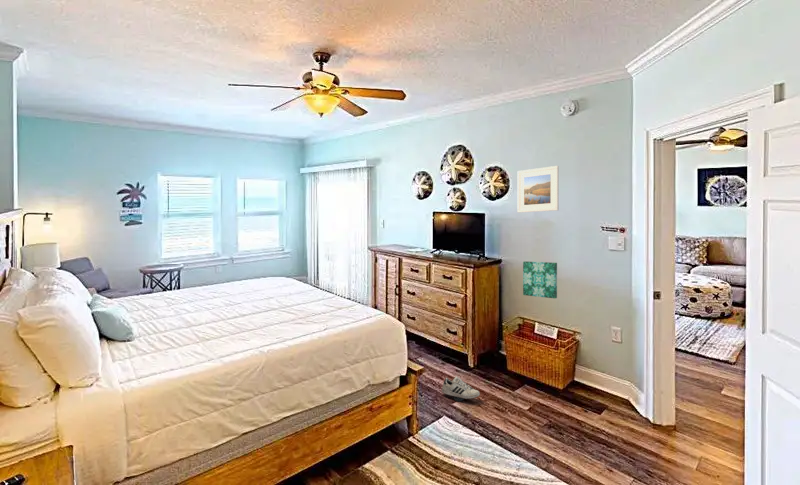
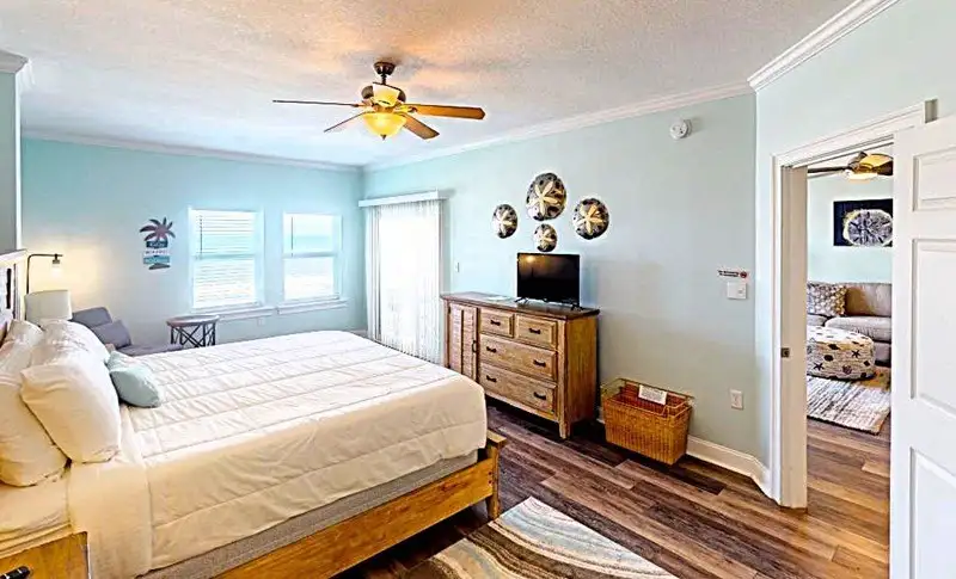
- shoe [441,375,481,402]
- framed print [517,165,560,213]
- wall art [522,260,558,299]
